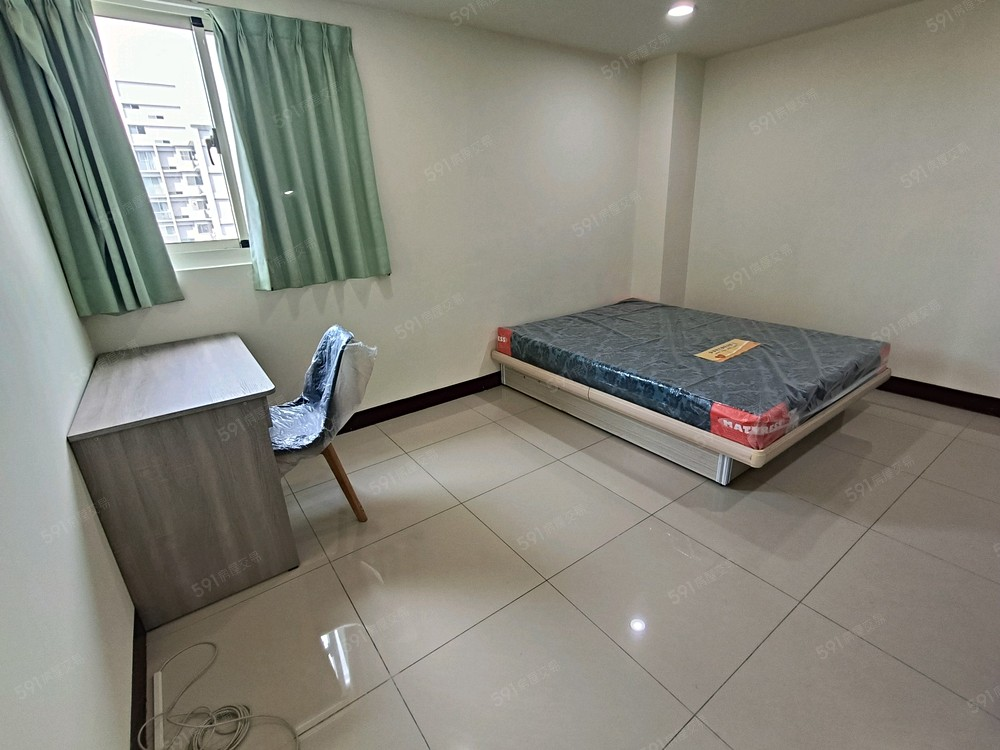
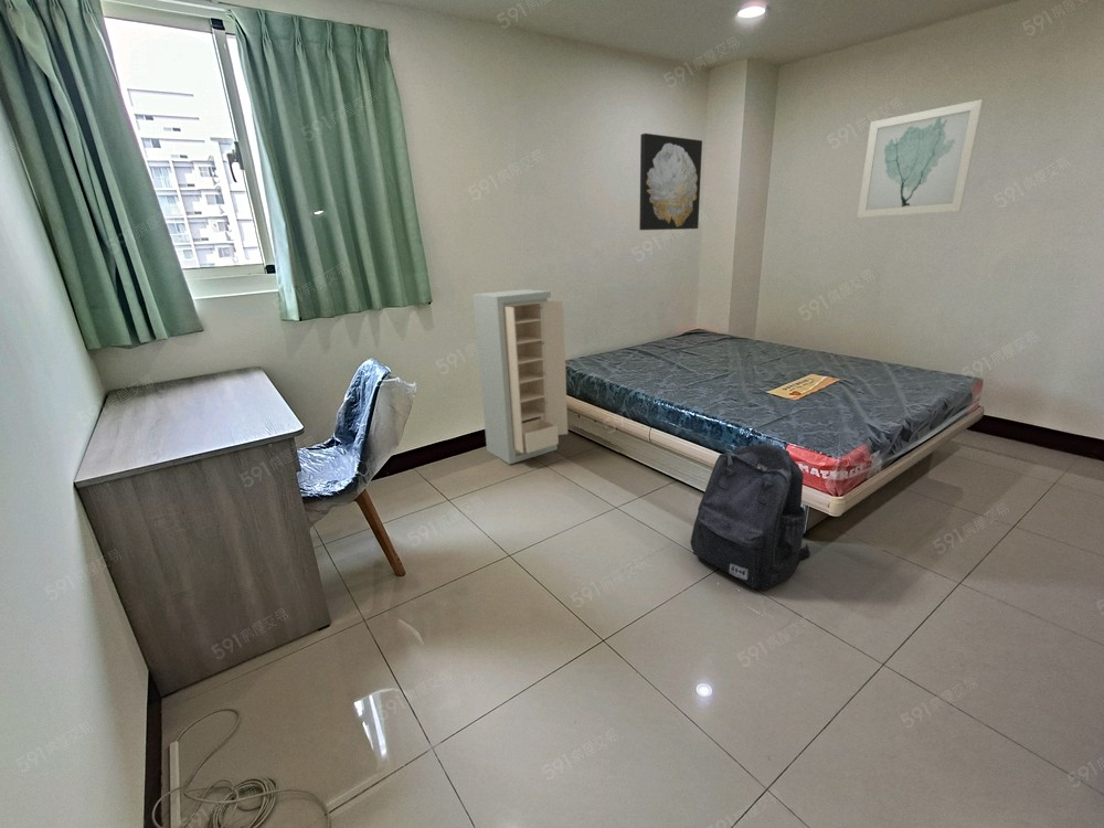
+ backpack [690,442,811,591]
+ wall art [857,98,984,219]
+ storage cabinet [471,288,569,466]
+ wall art [638,132,703,231]
